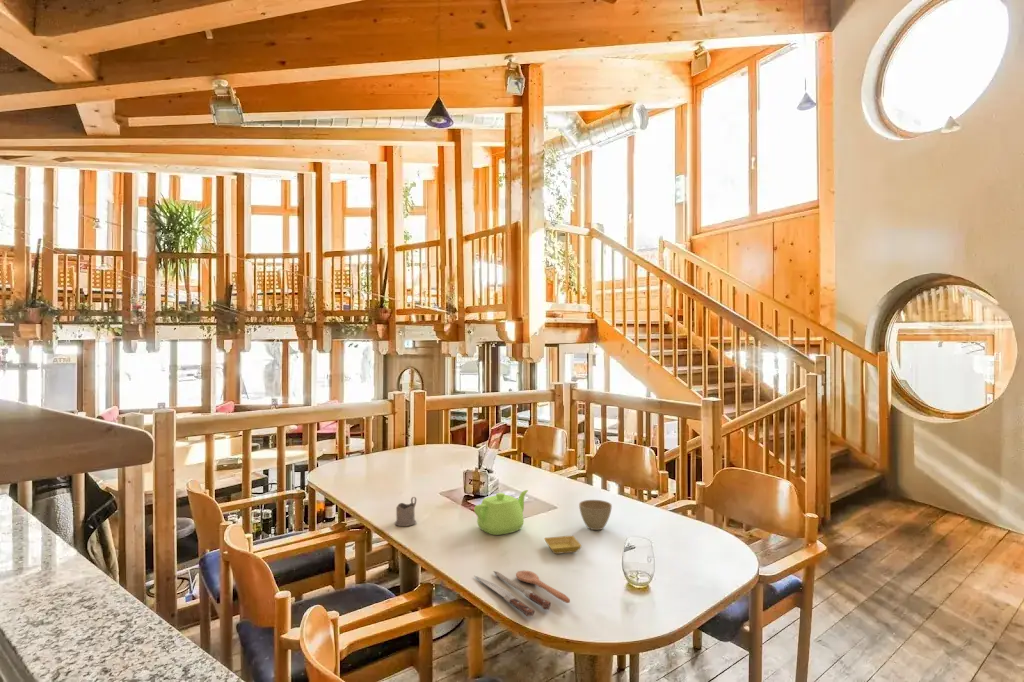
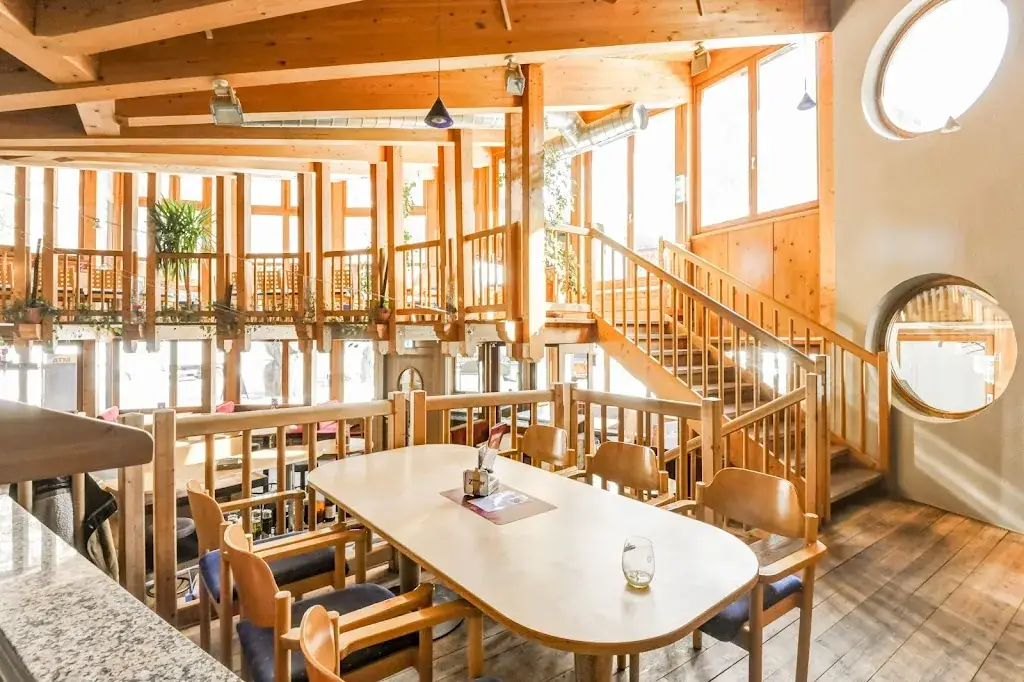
- tea glass holder [394,496,417,527]
- saucer [543,535,582,555]
- flower pot [578,499,613,531]
- spoon [472,570,571,617]
- teapot [473,489,529,536]
